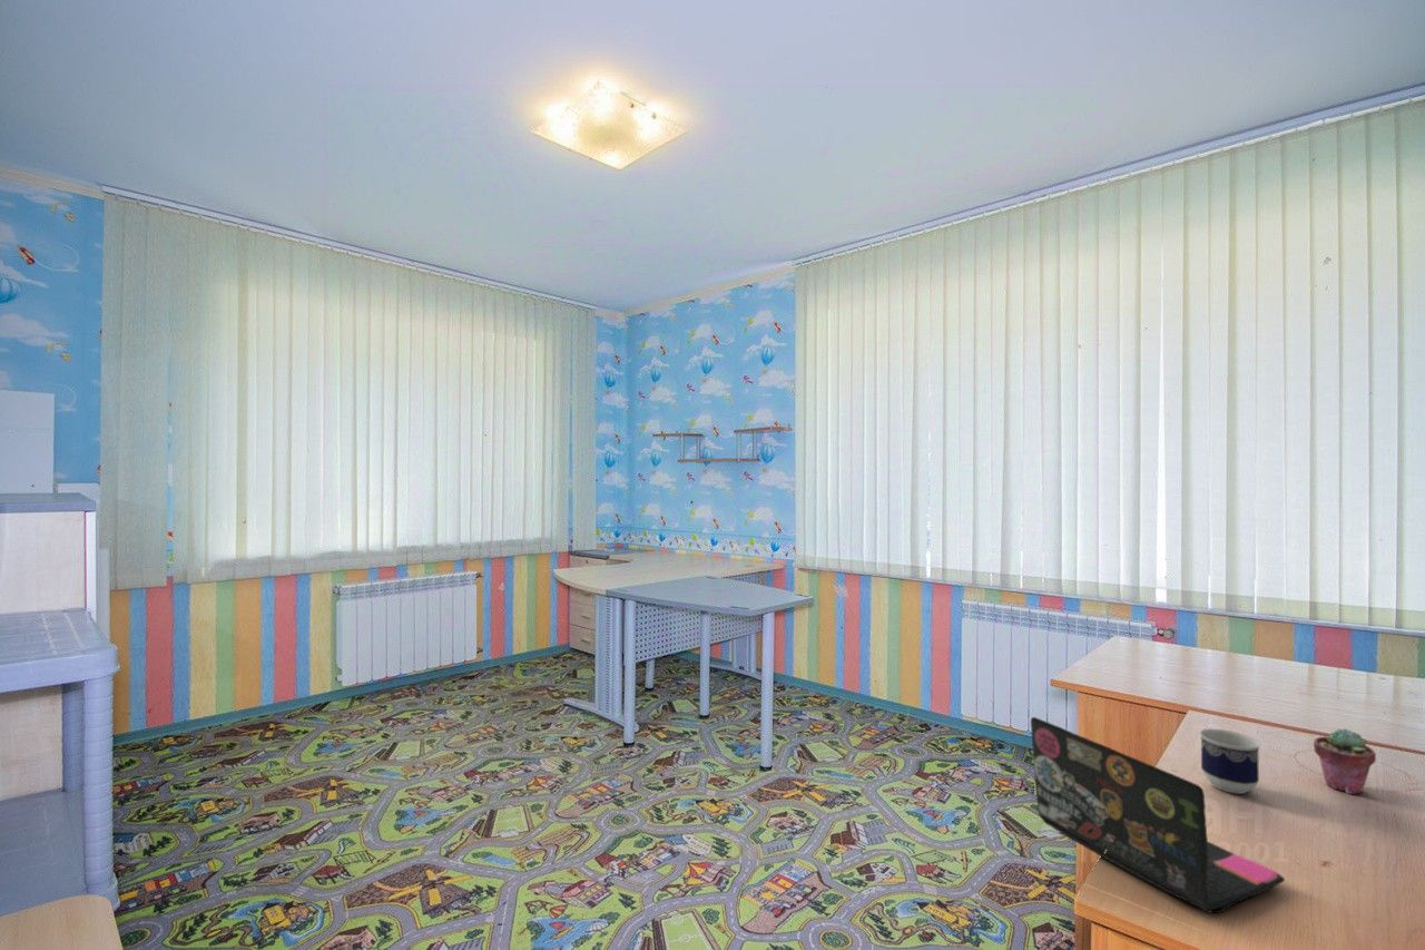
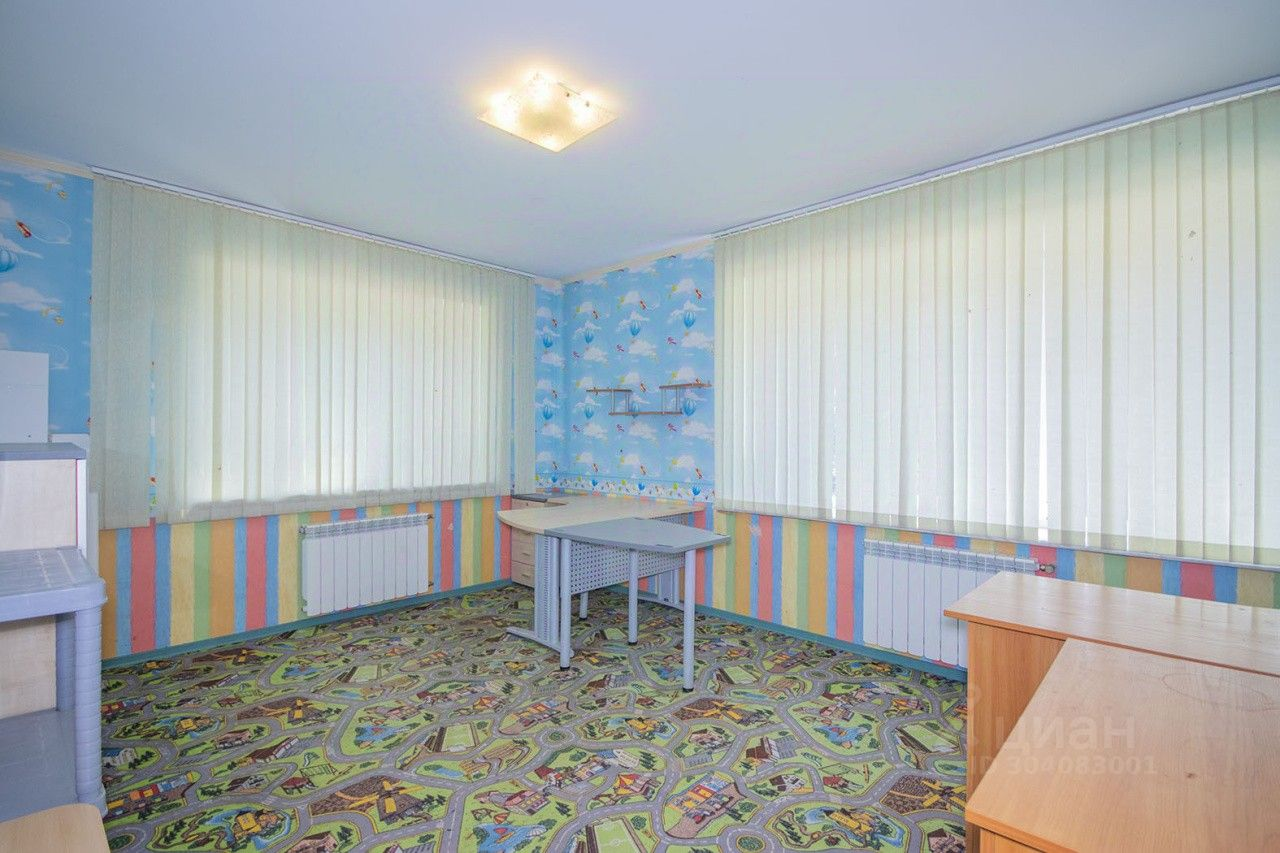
- cup [1198,727,1261,795]
- laptop [1030,716,1286,914]
- potted succulent [1313,727,1377,795]
